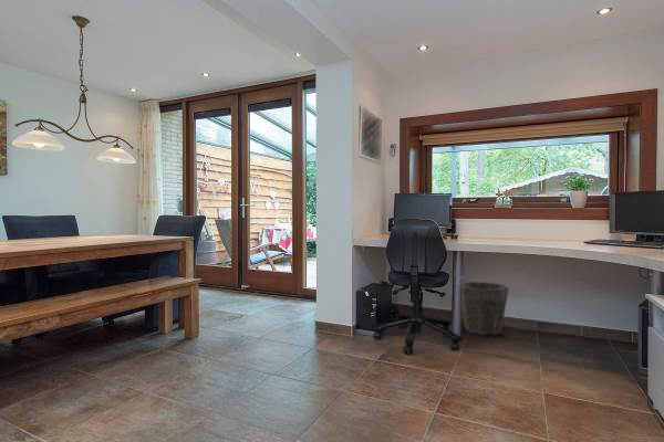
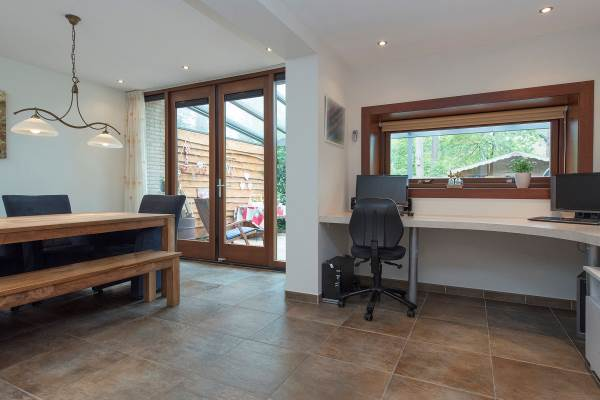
- waste bin [461,281,510,336]
